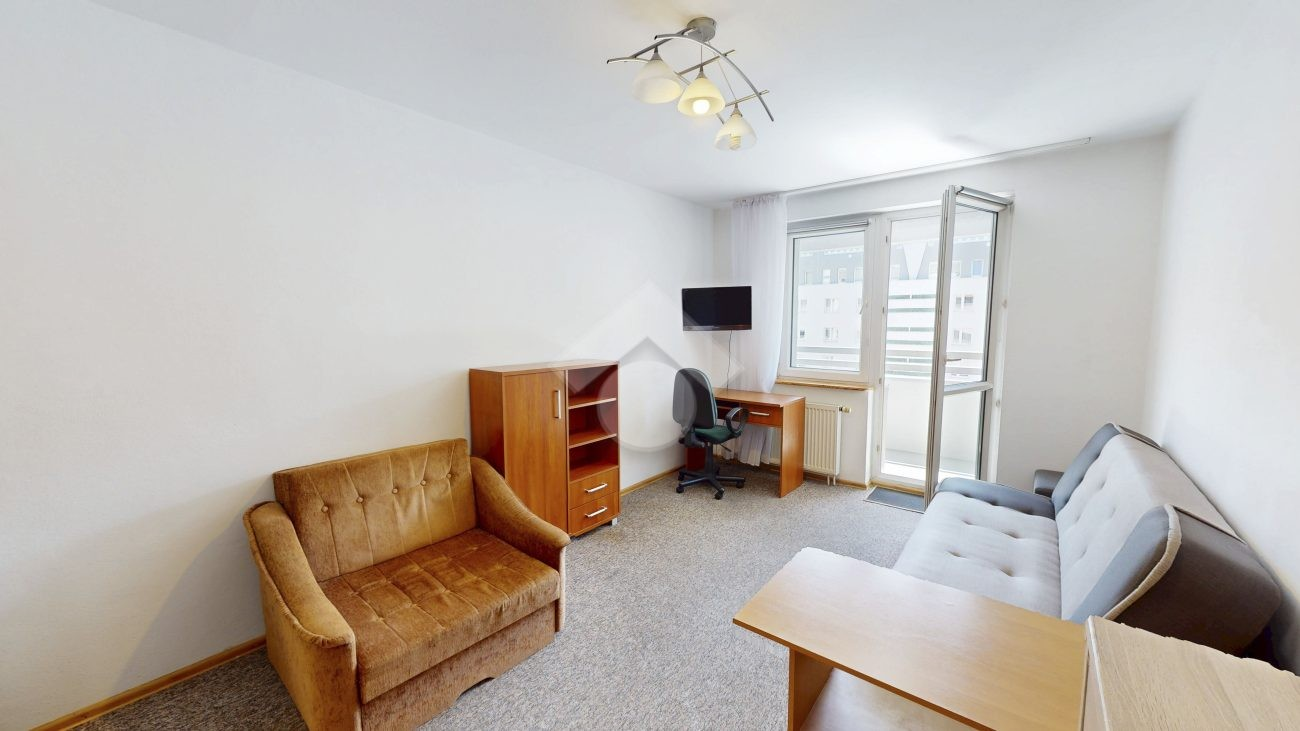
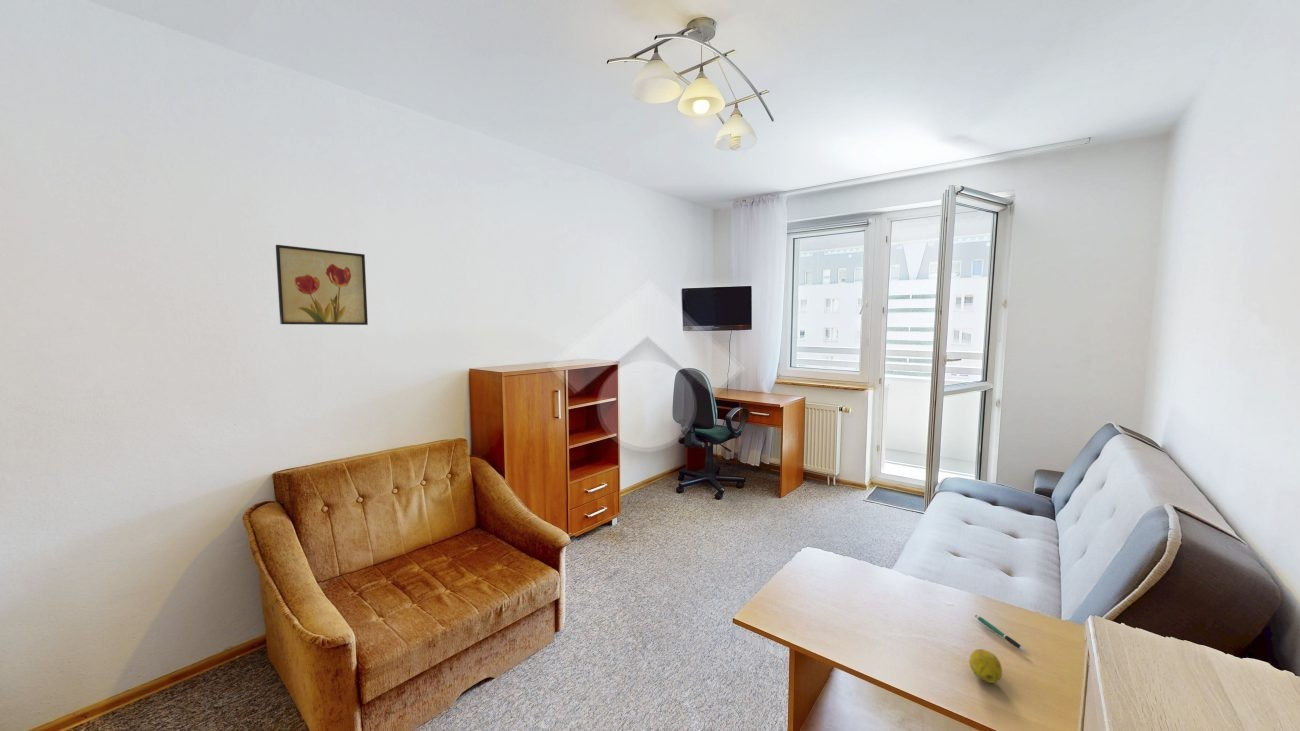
+ pen [974,614,1028,653]
+ fruit [968,648,1003,684]
+ wall art [275,244,369,326]
